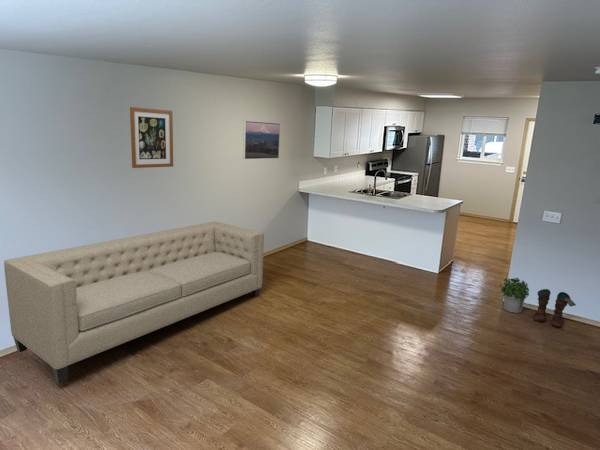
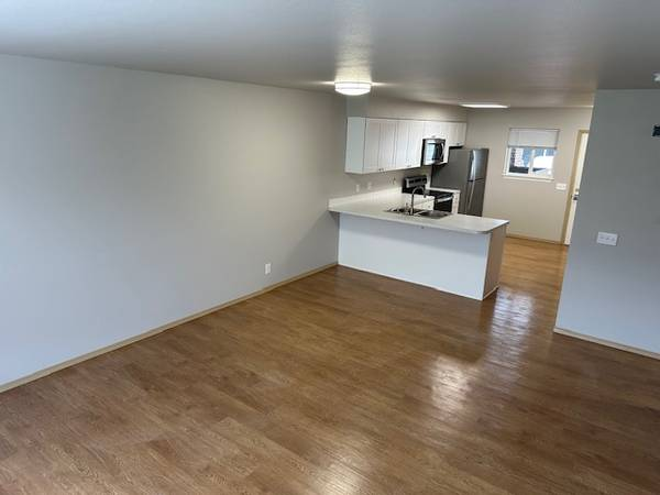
- sofa [3,221,265,385]
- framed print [242,120,281,160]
- potted plant [499,277,530,314]
- boots [533,288,577,328]
- wall art [129,106,174,169]
